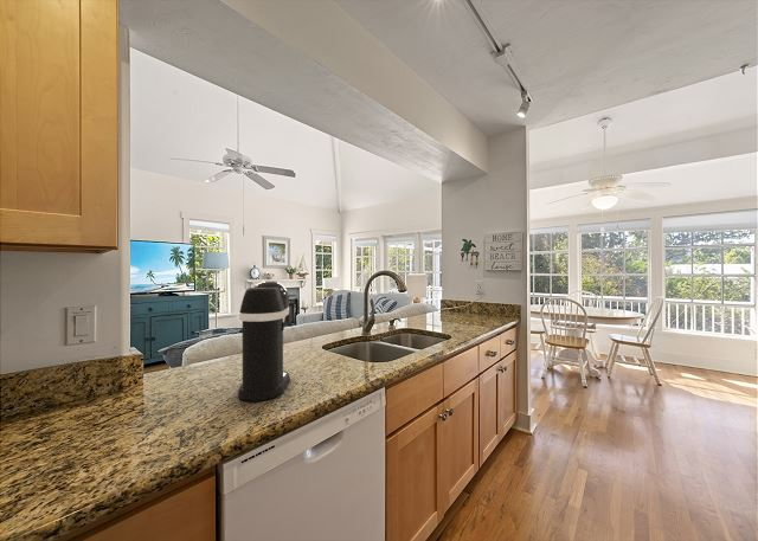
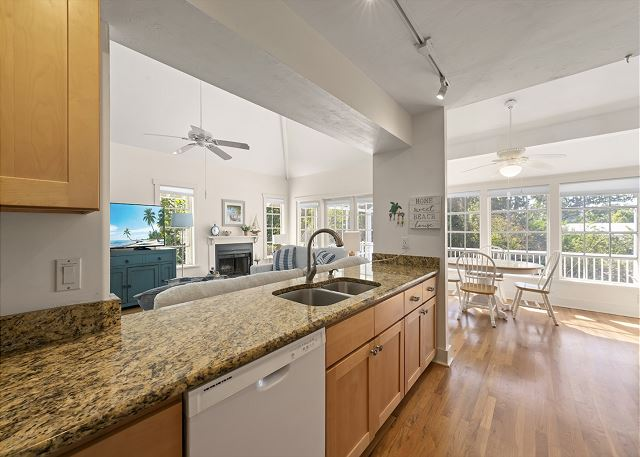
- coffee maker [237,281,291,402]
